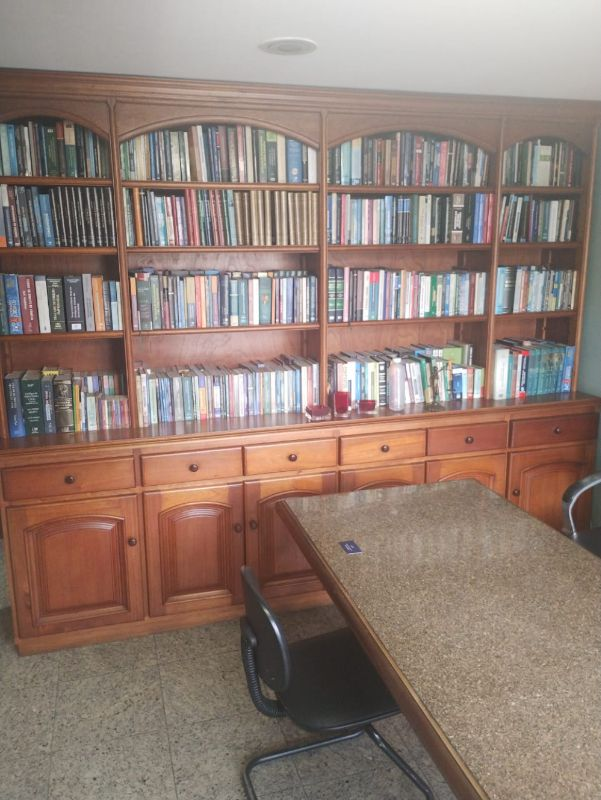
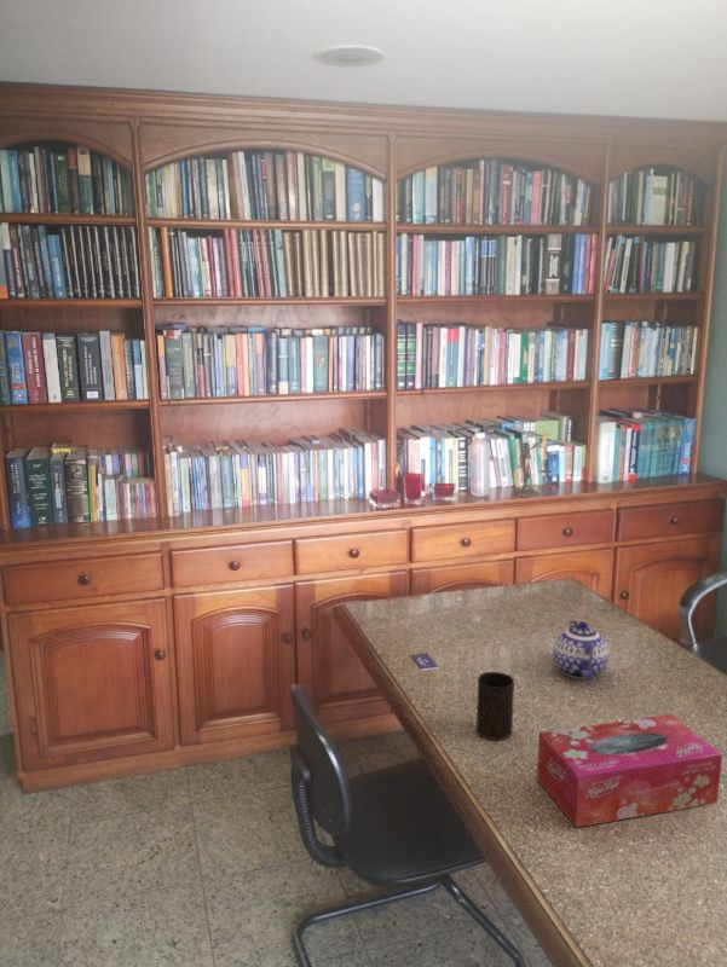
+ tissue box [536,713,723,828]
+ cup [475,671,515,741]
+ teapot [552,620,610,681]
